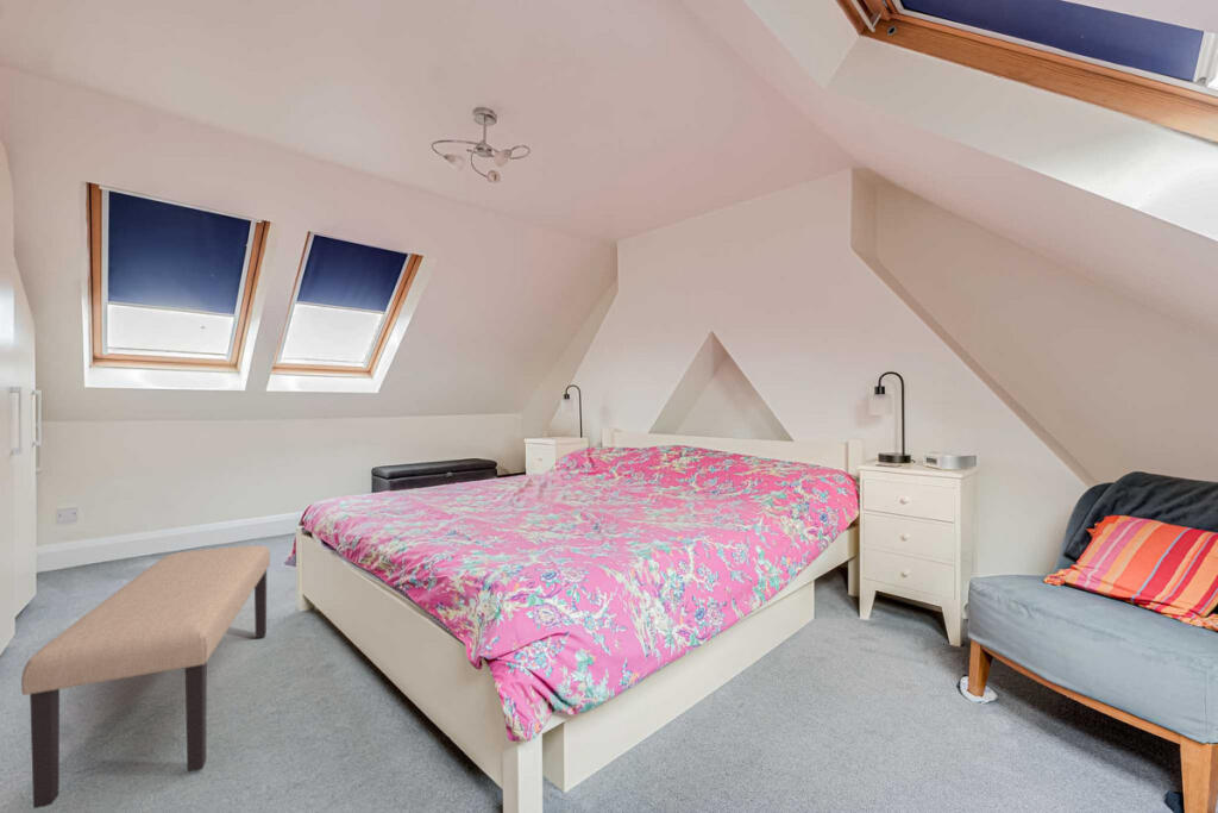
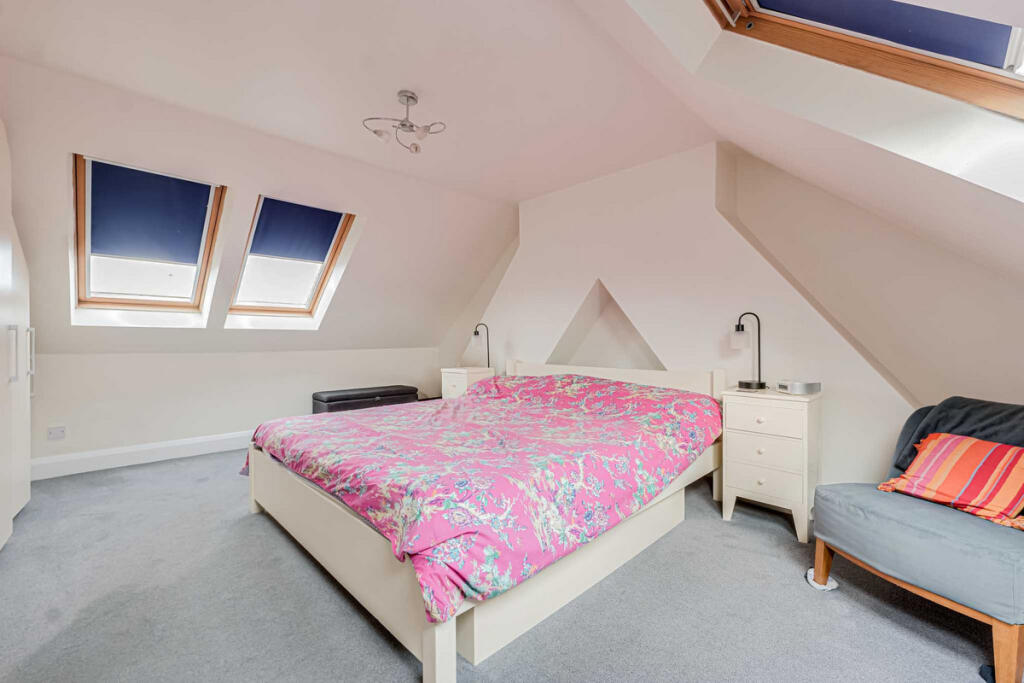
- bench [20,544,271,809]
